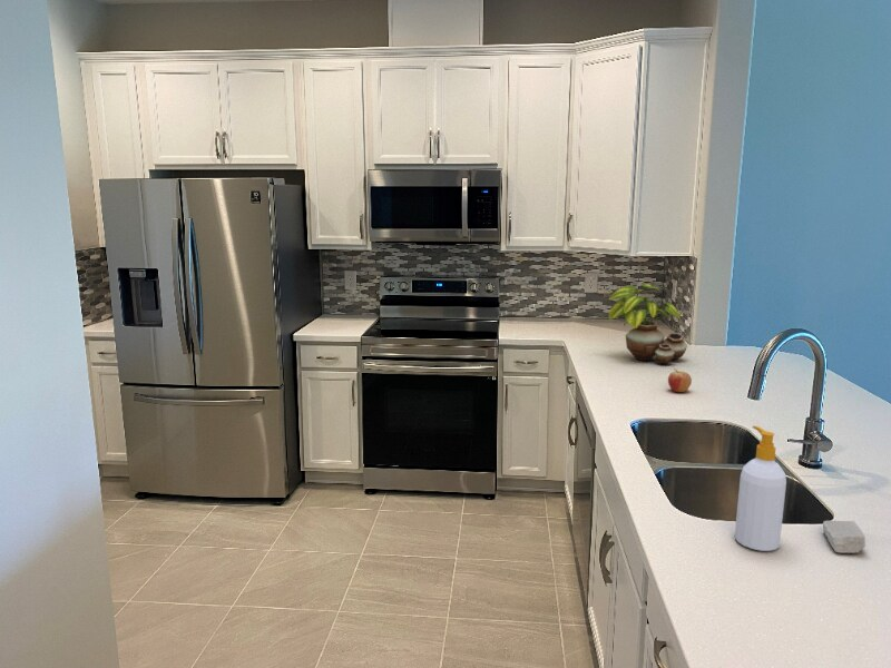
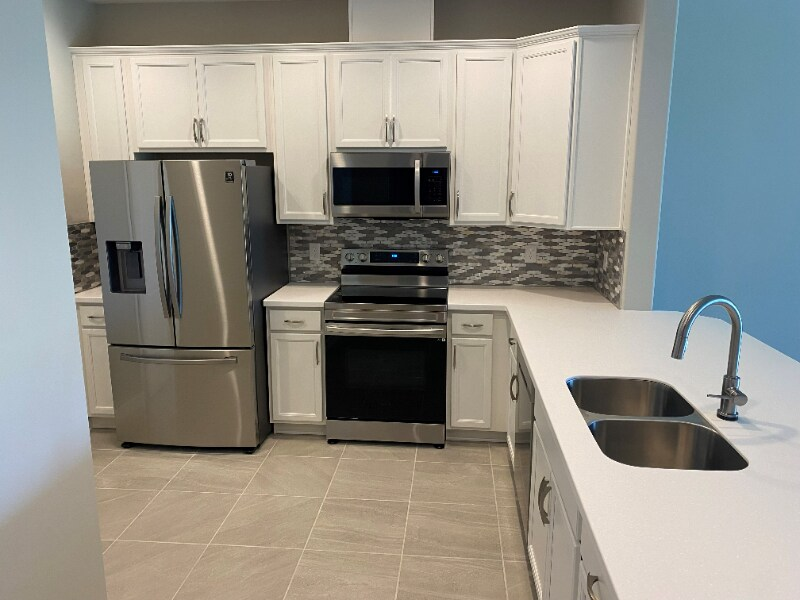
- soap bottle [734,425,787,552]
- soap bar [822,520,866,554]
- potted plant [608,283,688,365]
- fruit [667,367,693,393]
